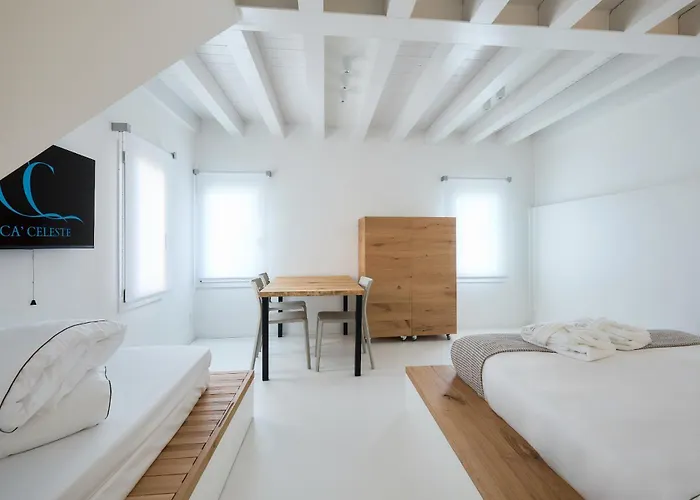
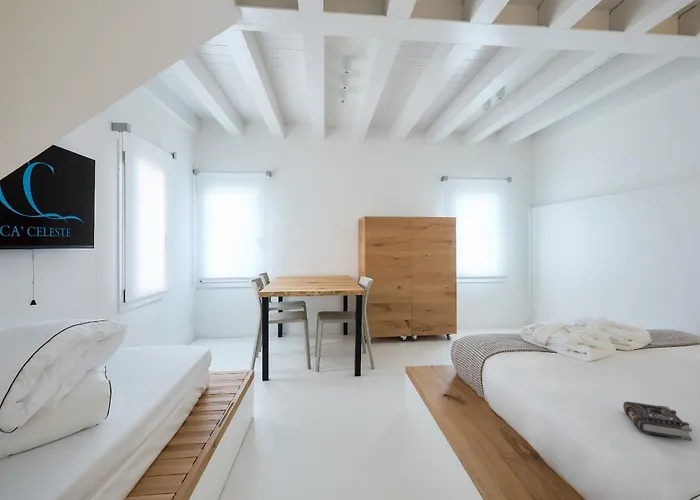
+ book [622,401,693,442]
